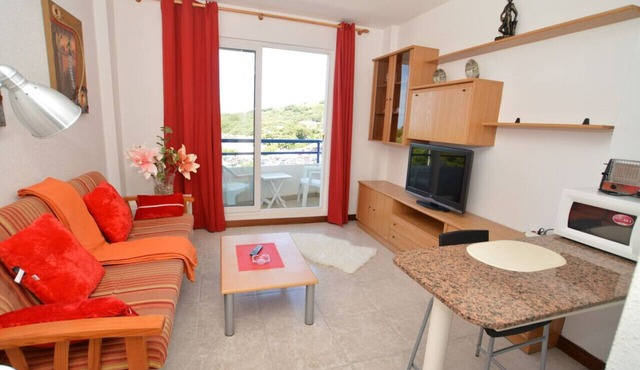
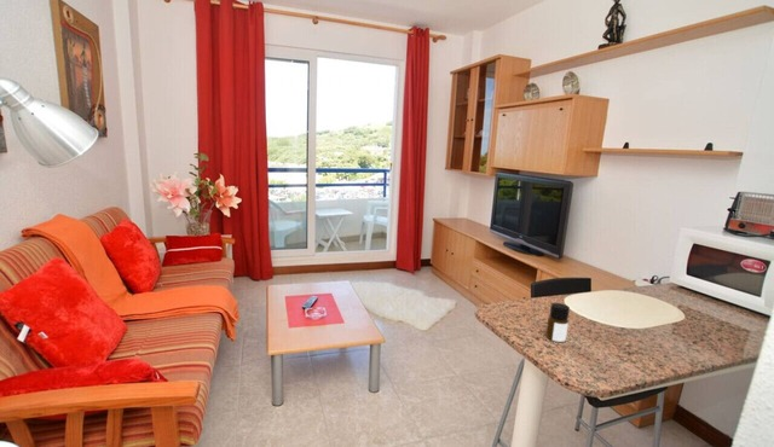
+ bottle [545,302,571,343]
